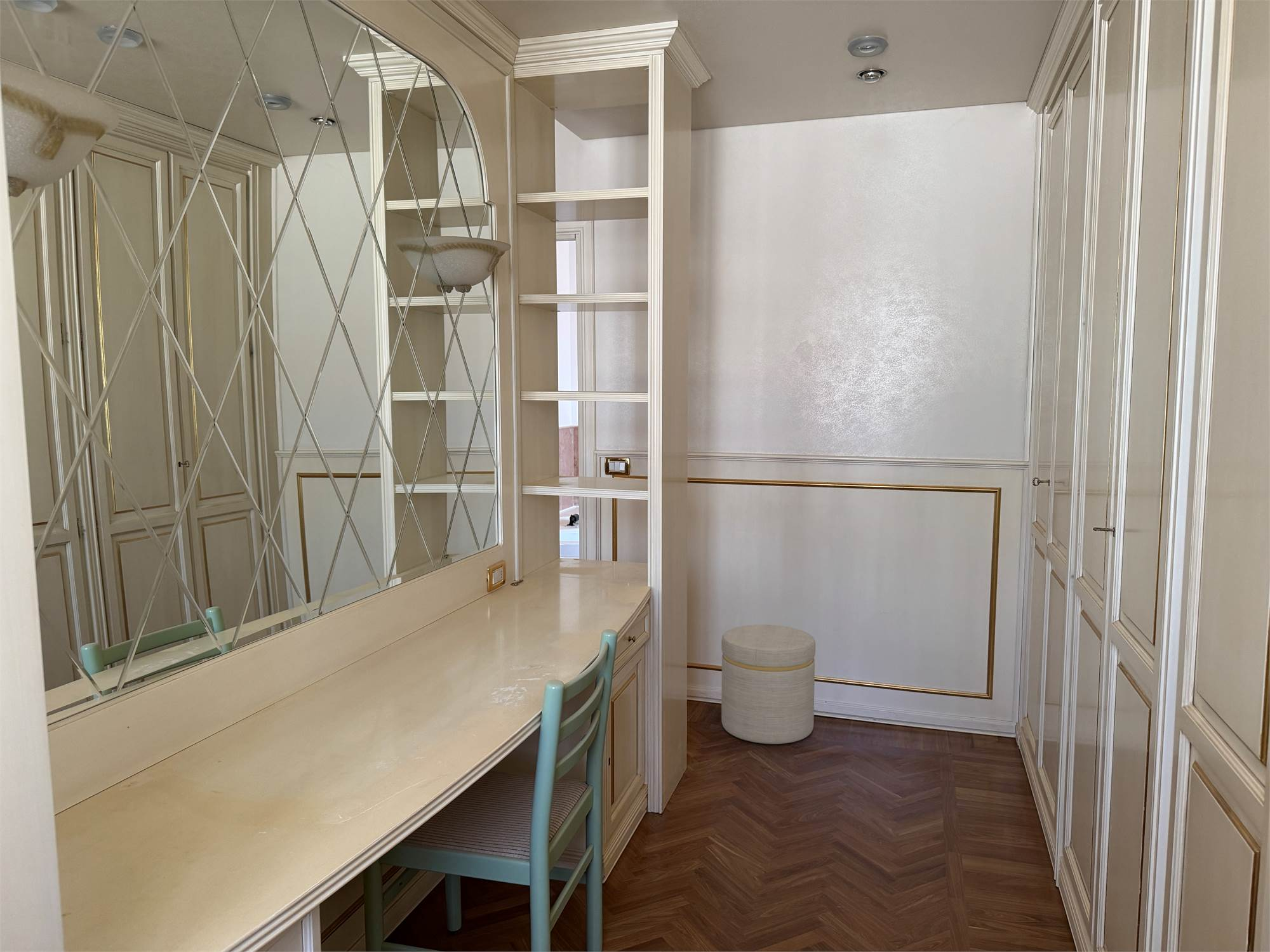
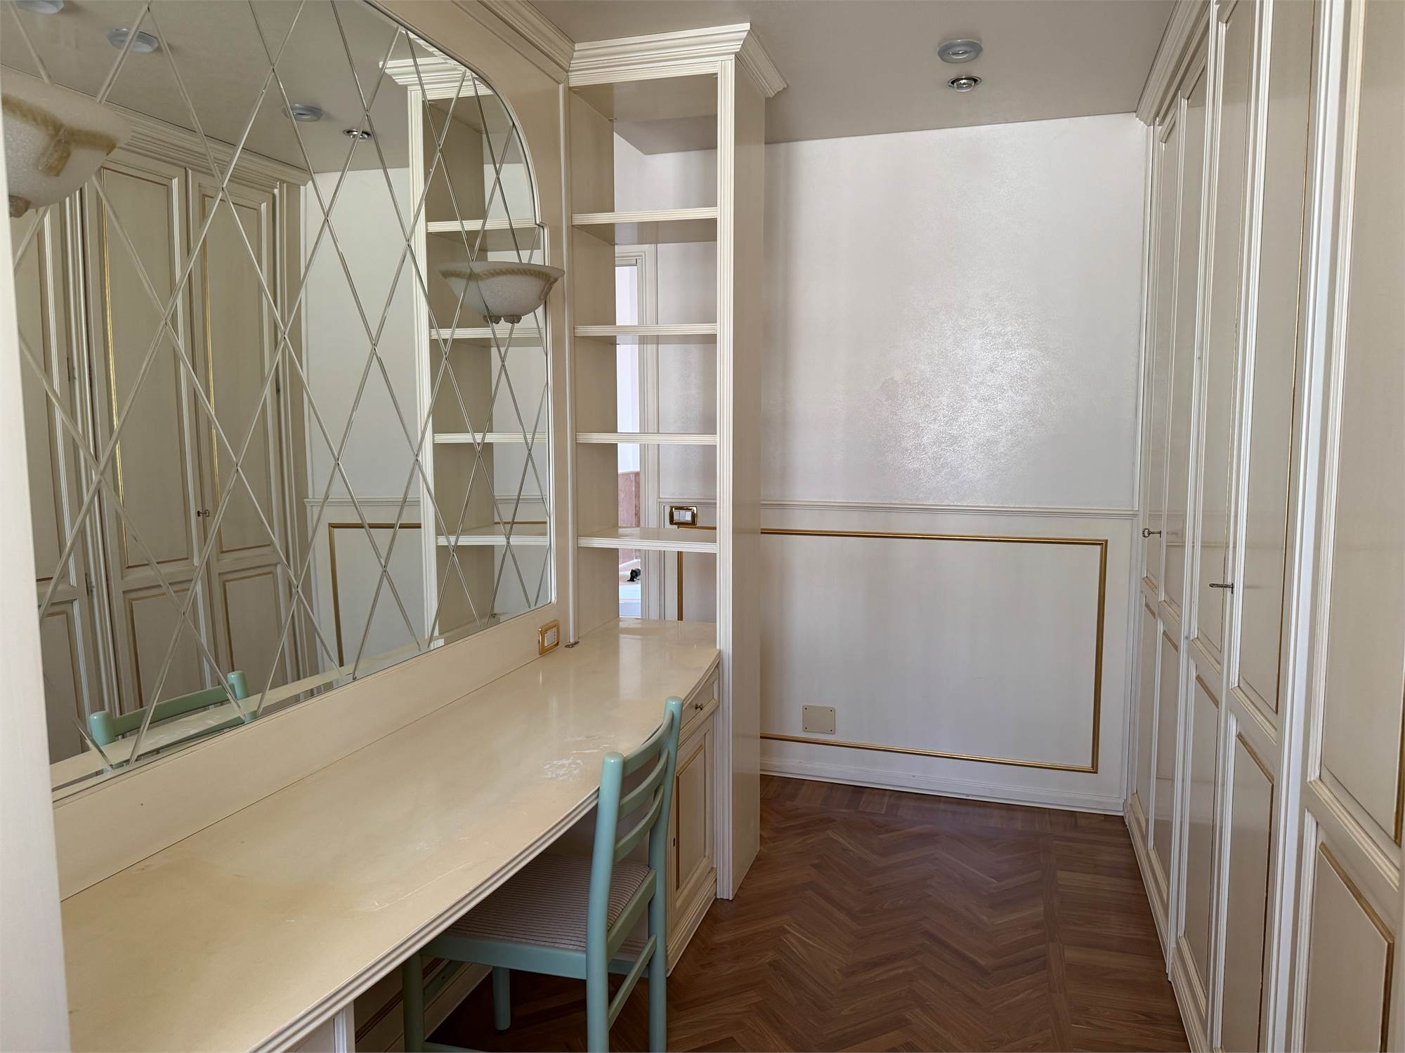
- ottoman [721,624,816,744]
